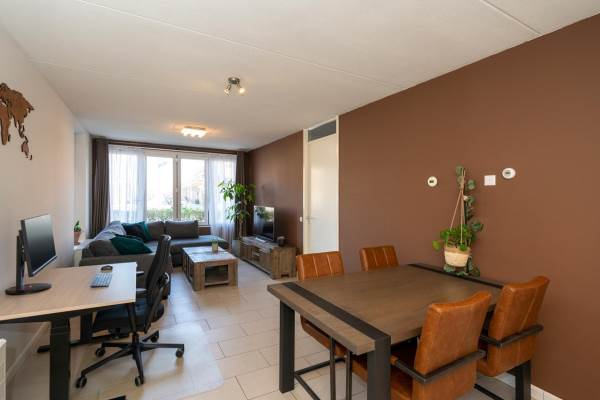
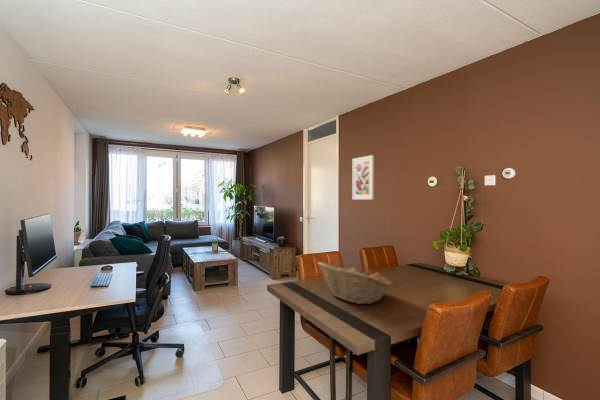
+ fruit basket [317,261,392,305]
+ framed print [351,154,375,201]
